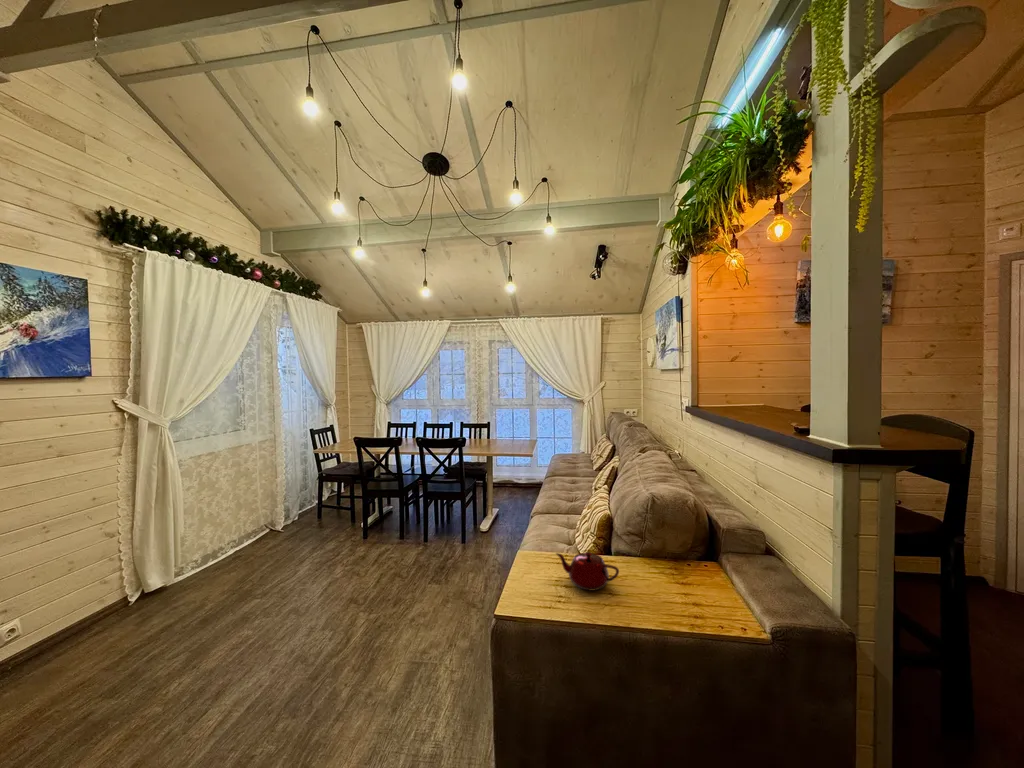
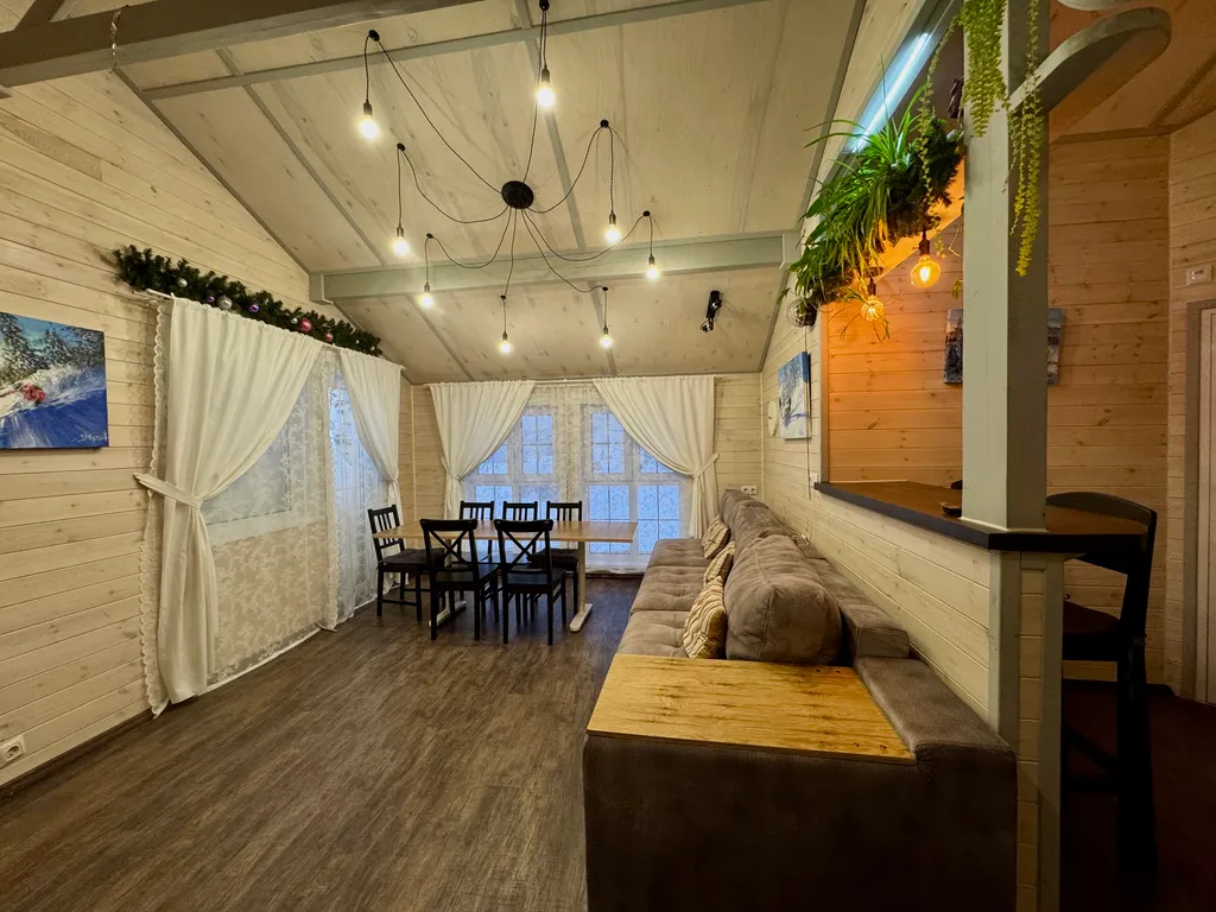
- teapot [555,551,620,592]
